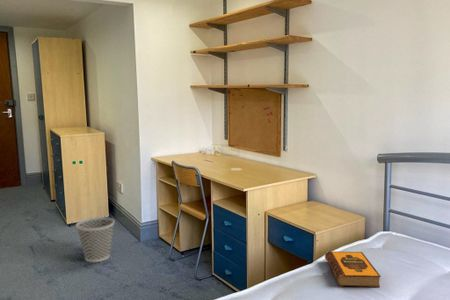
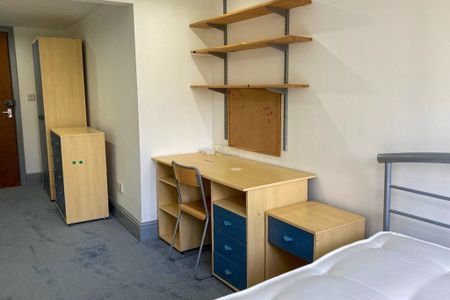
- hardback book [324,250,382,288]
- wastebasket [75,216,116,263]
